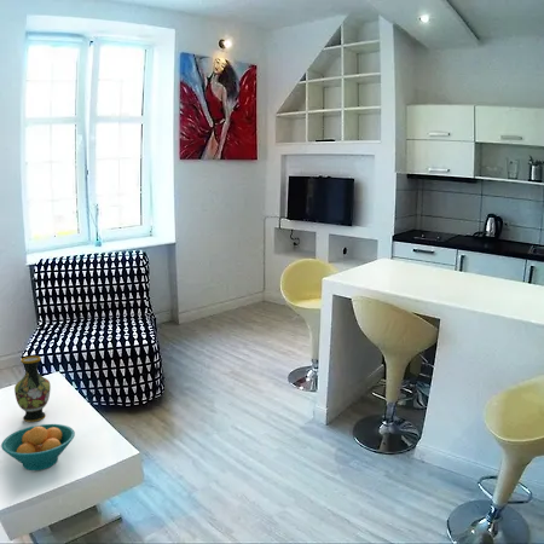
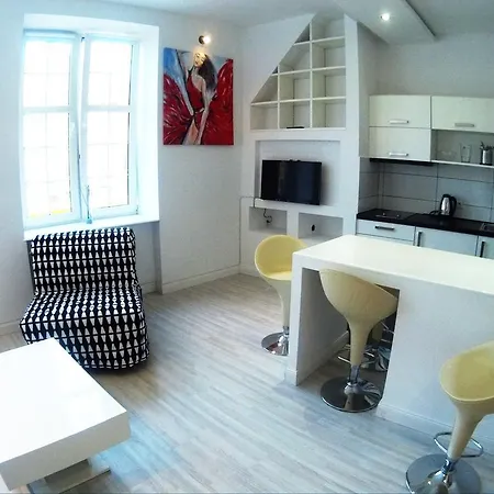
- vase [13,355,52,423]
- fruit bowl [0,423,76,471]
